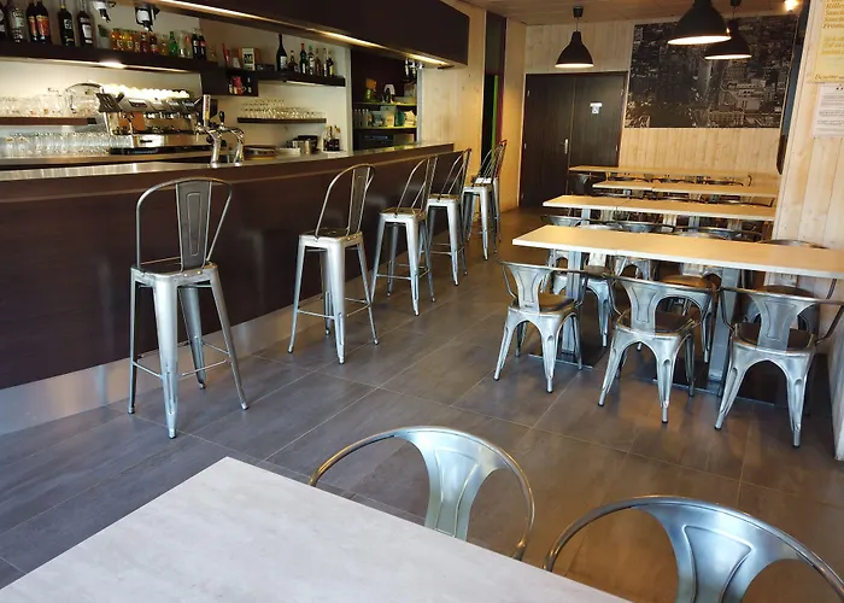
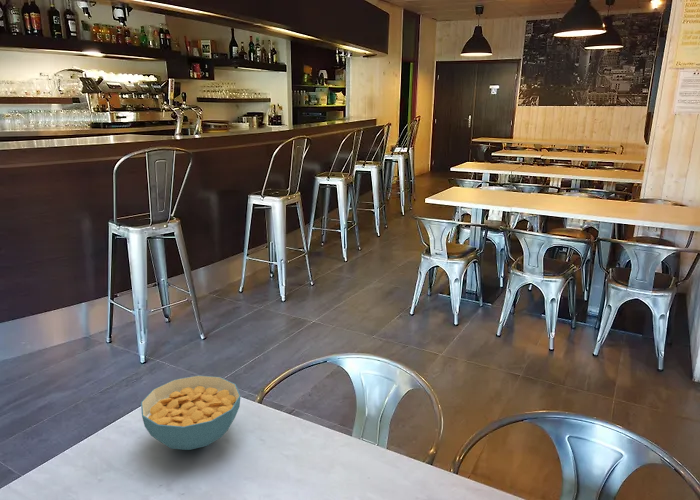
+ cereal bowl [140,374,241,451]
